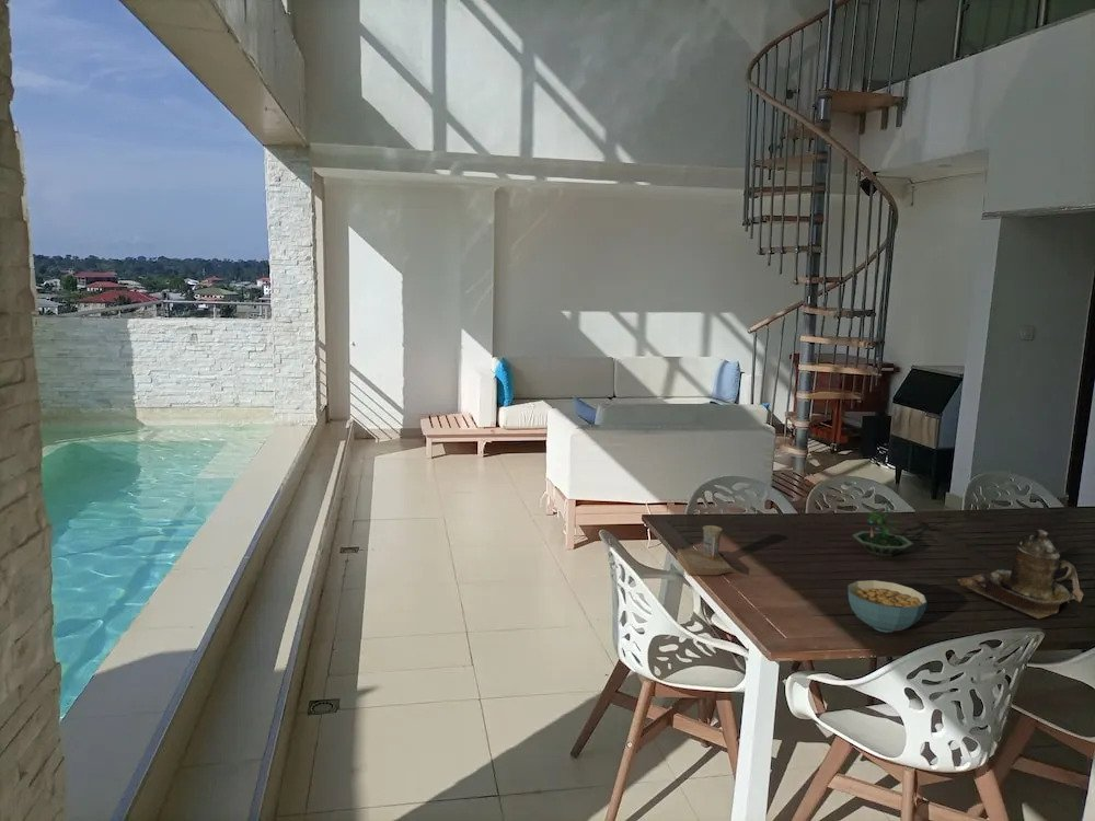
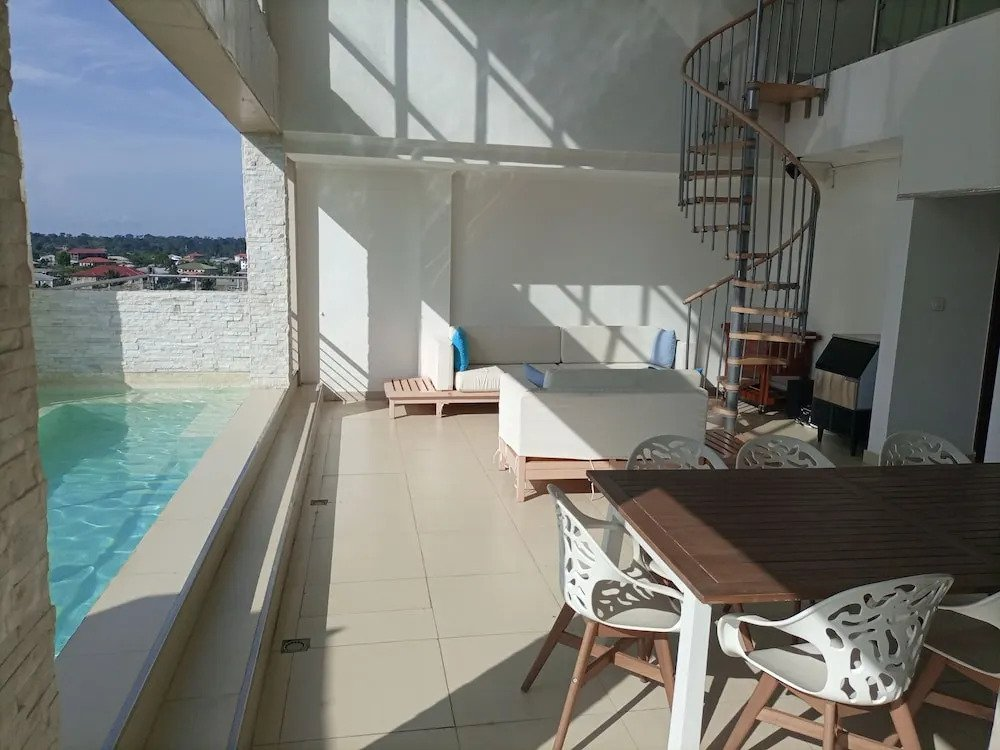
- cup [676,524,745,576]
- terrarium [852,499,914,557]
- cereal bowl [846,579,929,634]
- teapot [957,529,1084,620]
